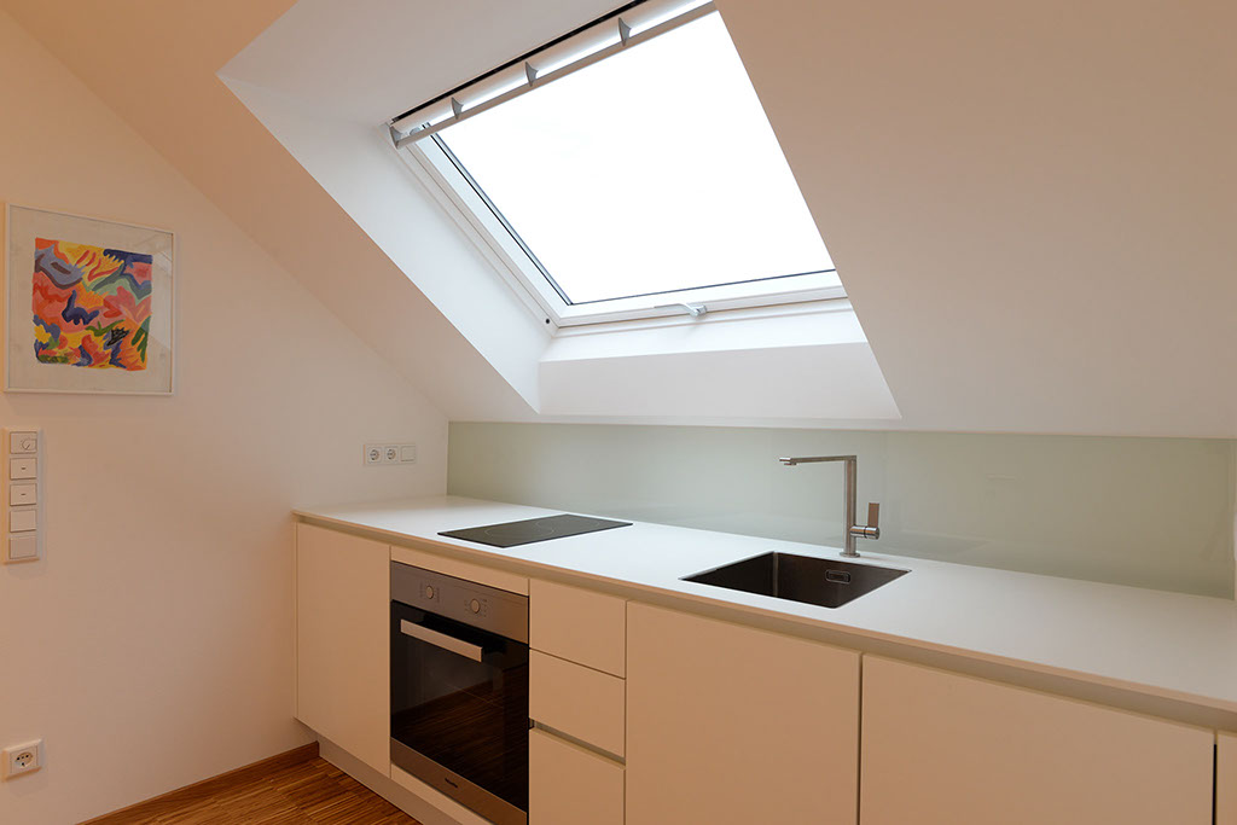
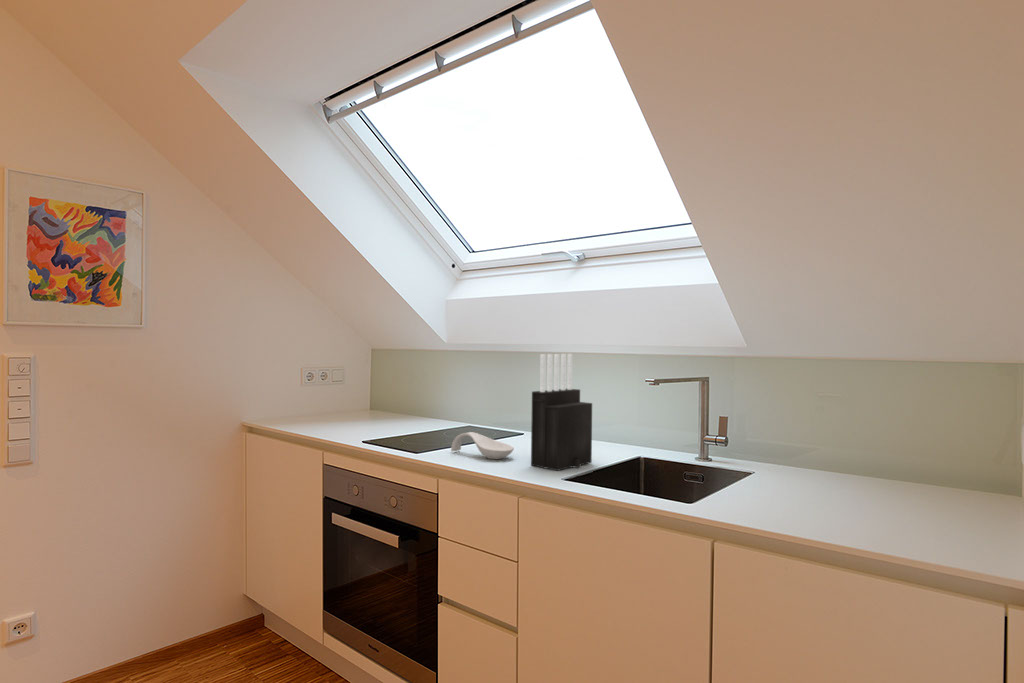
+ knife block [530,353,593,472]
+ spoon rest [450,431,515,460]
